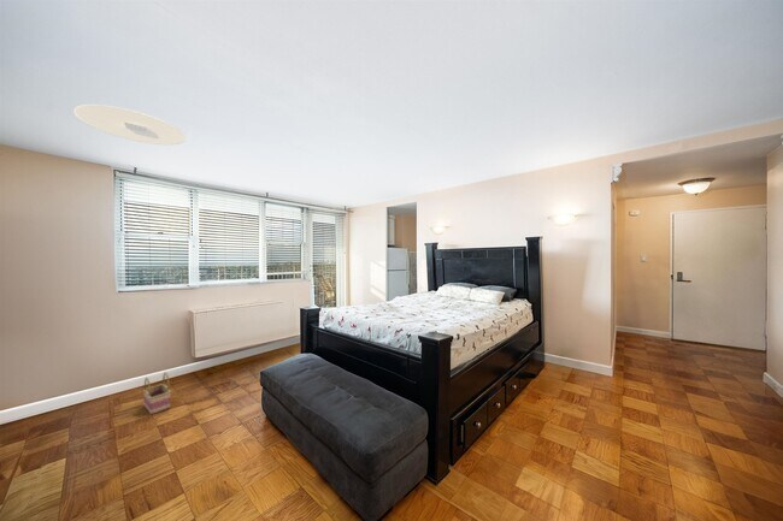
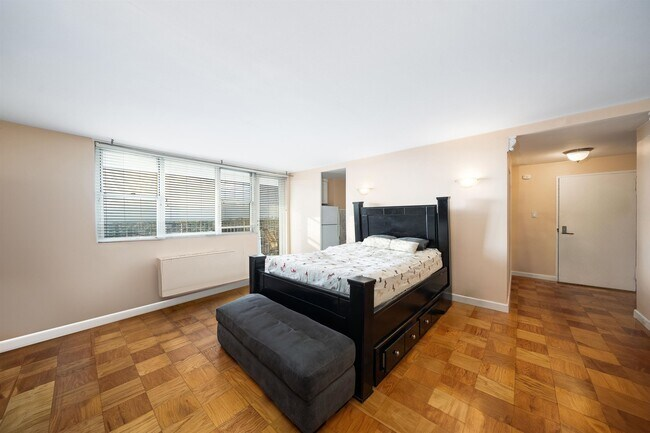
- basket [142,371,172,416]
- ceiling light [73,103,187,146]
